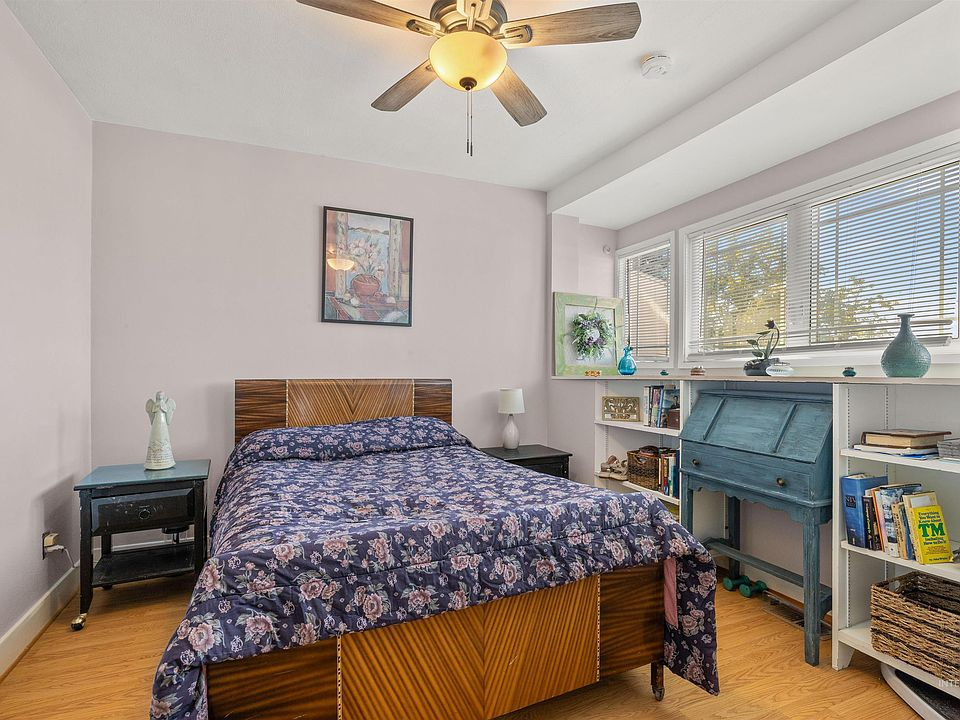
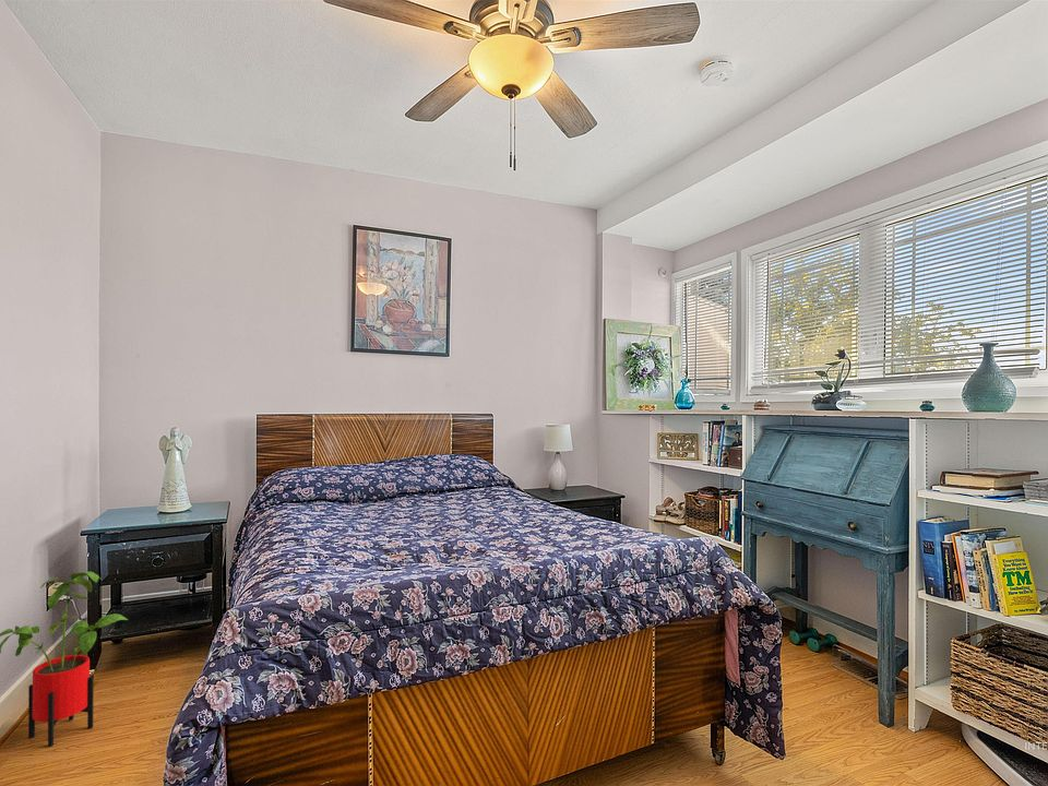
+ house plant [0,571,129,748]
